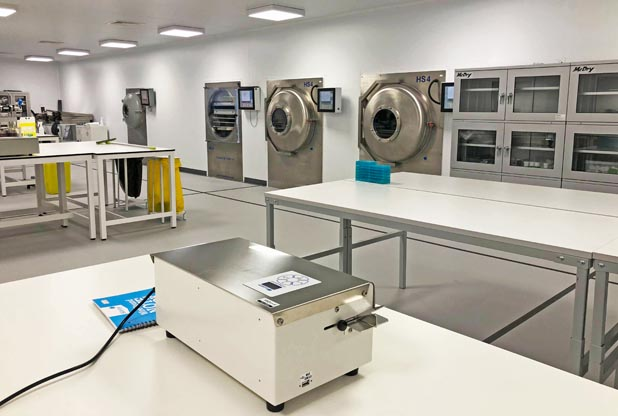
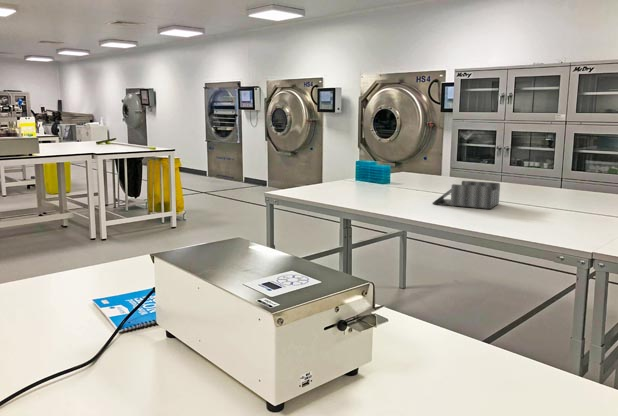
+ desk organizer [431,180,501,210]
